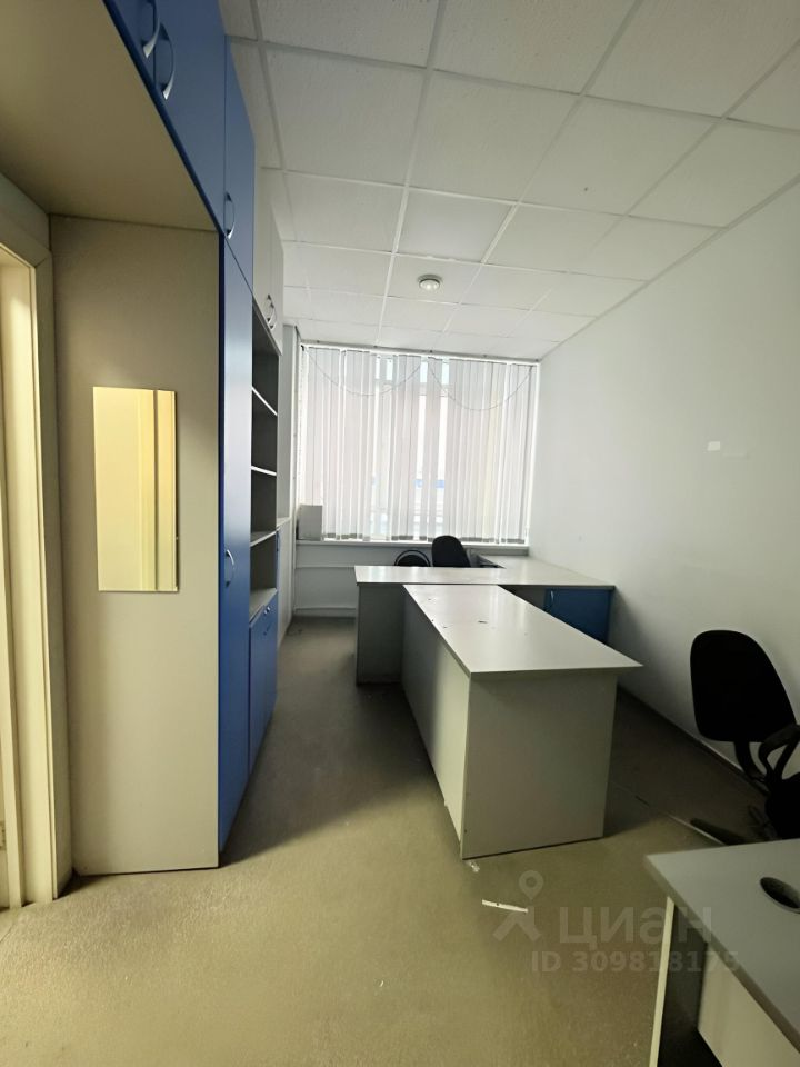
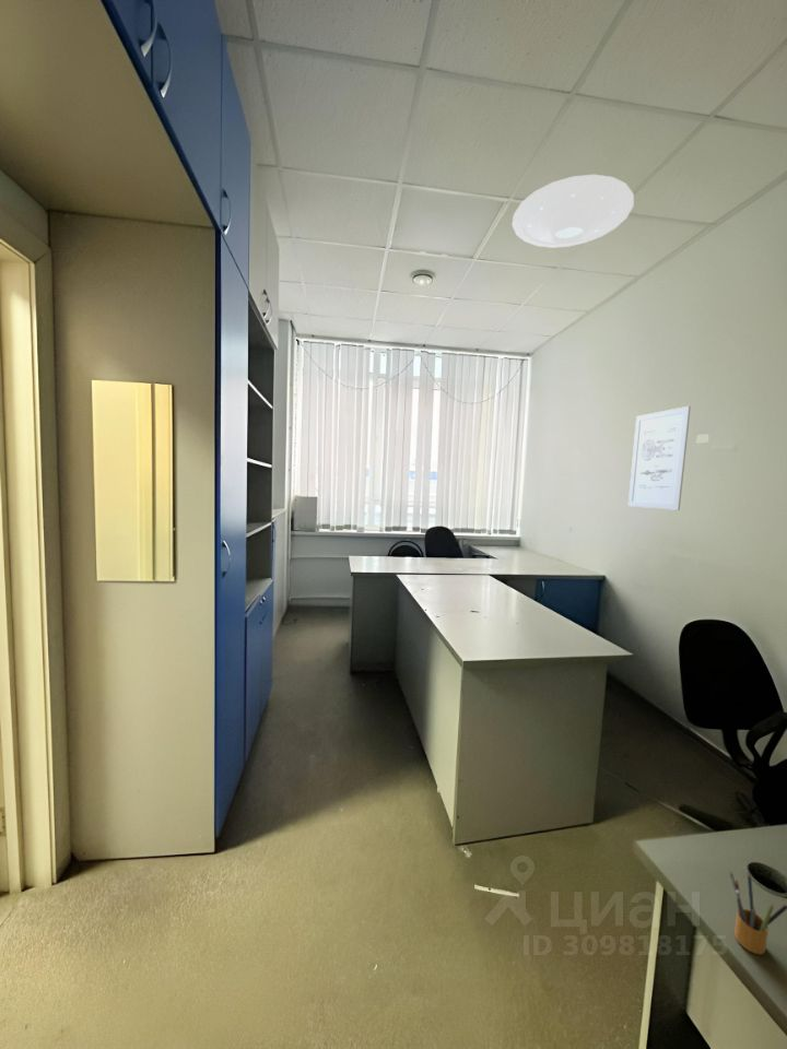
+ ceiling light [512,174,635,249]
+ wall art [627,405,692,511]
+ pencil box [729,871,787,956]
